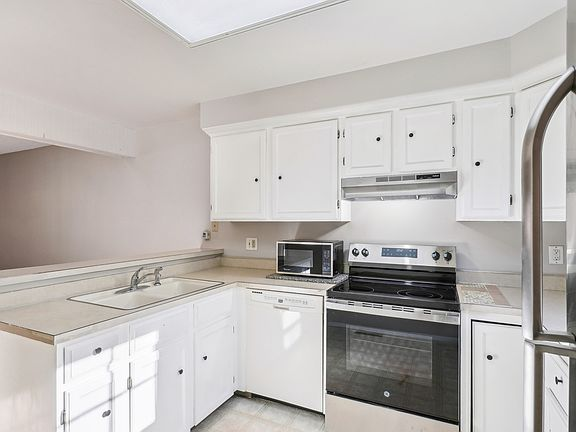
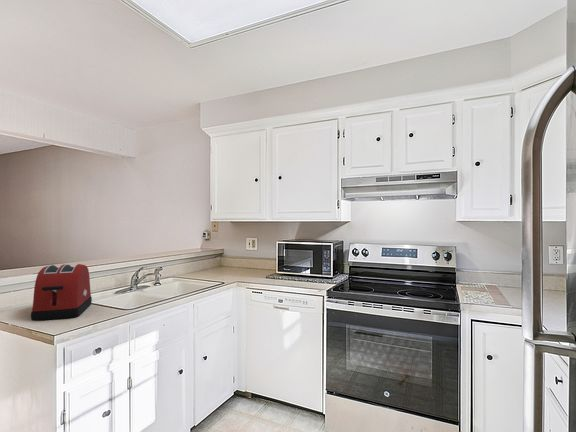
+ toaster [30,263,93,321]
